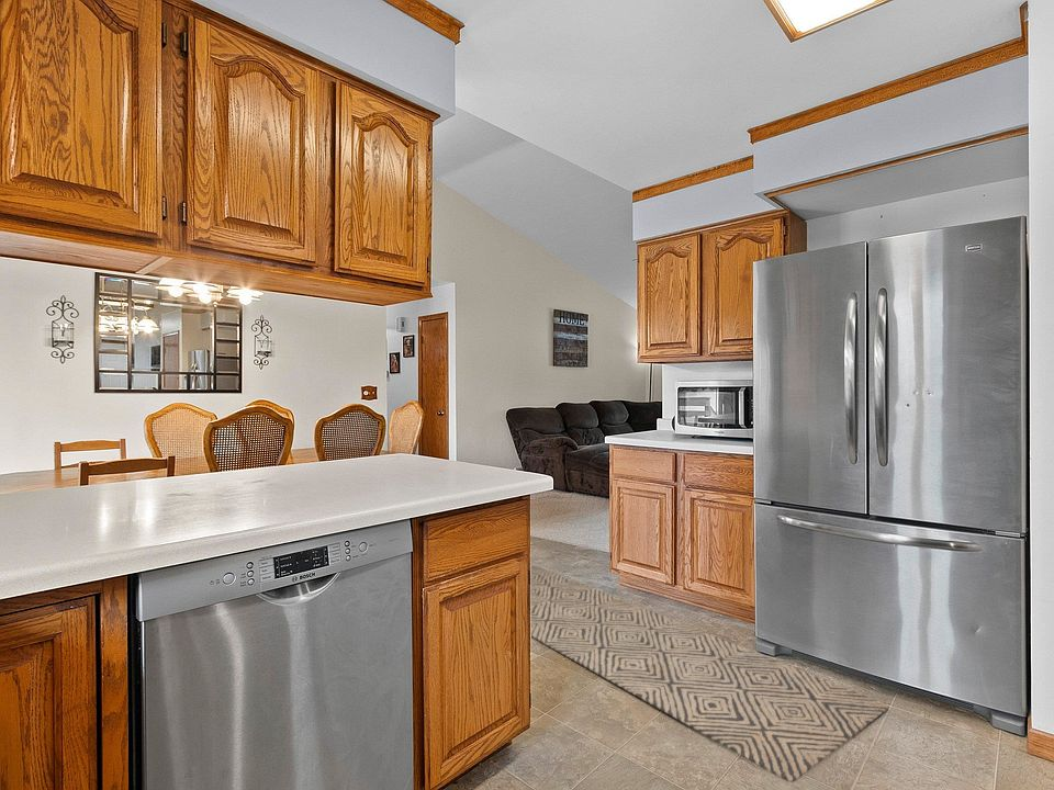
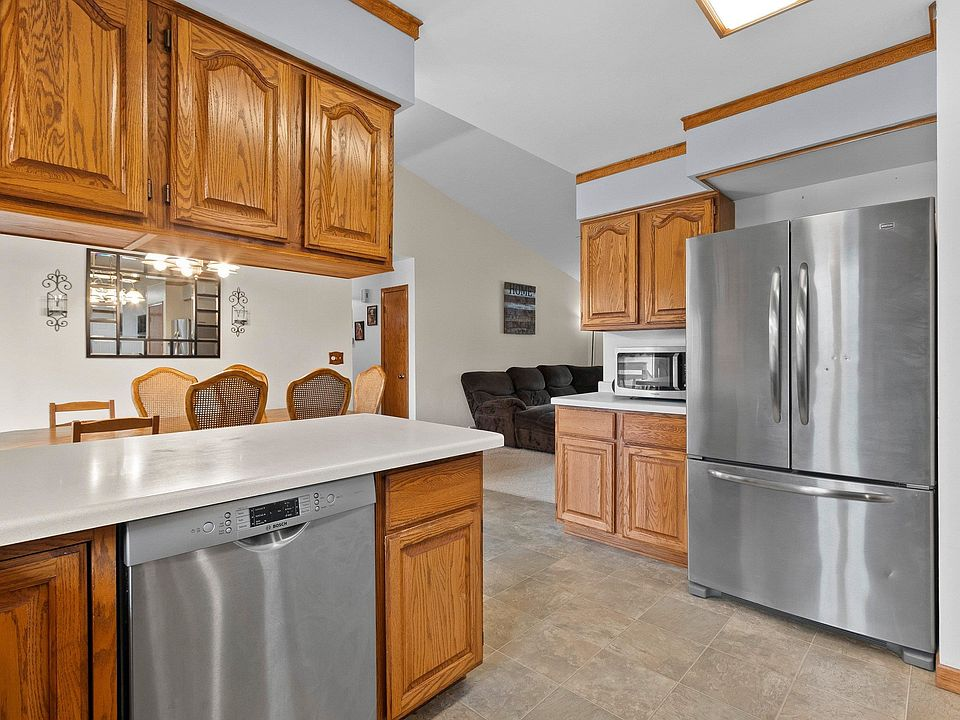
- rug [530,563,889,783]
